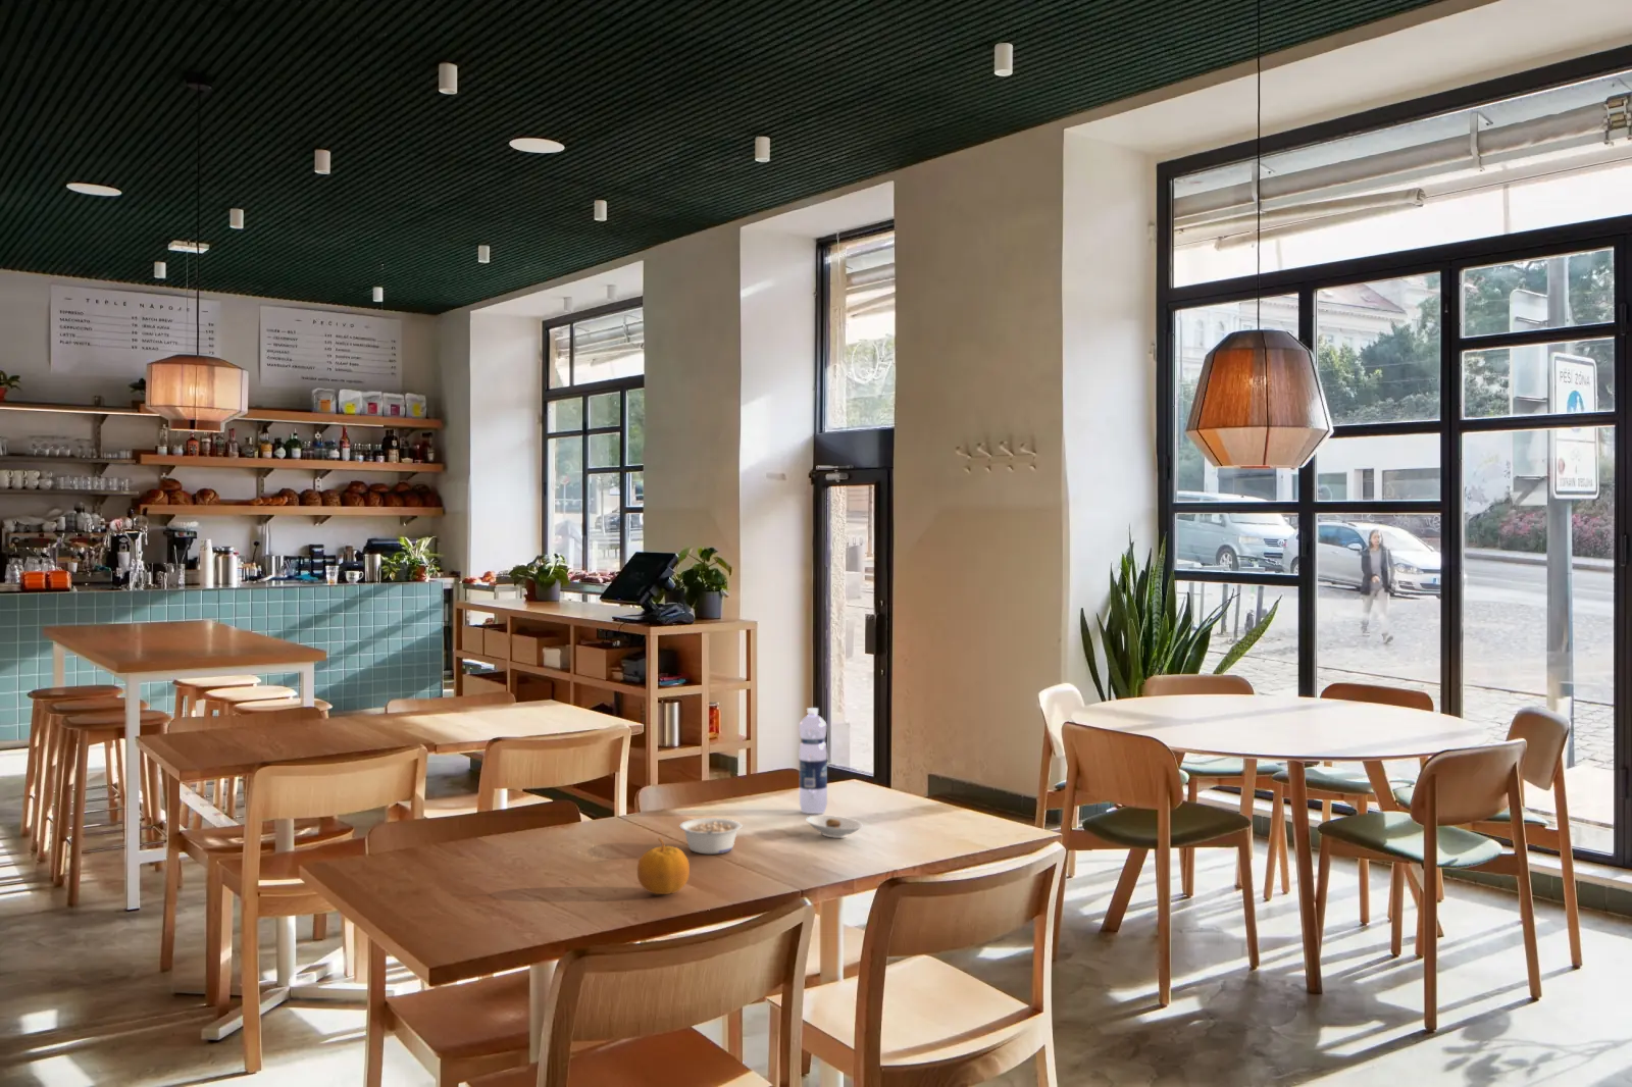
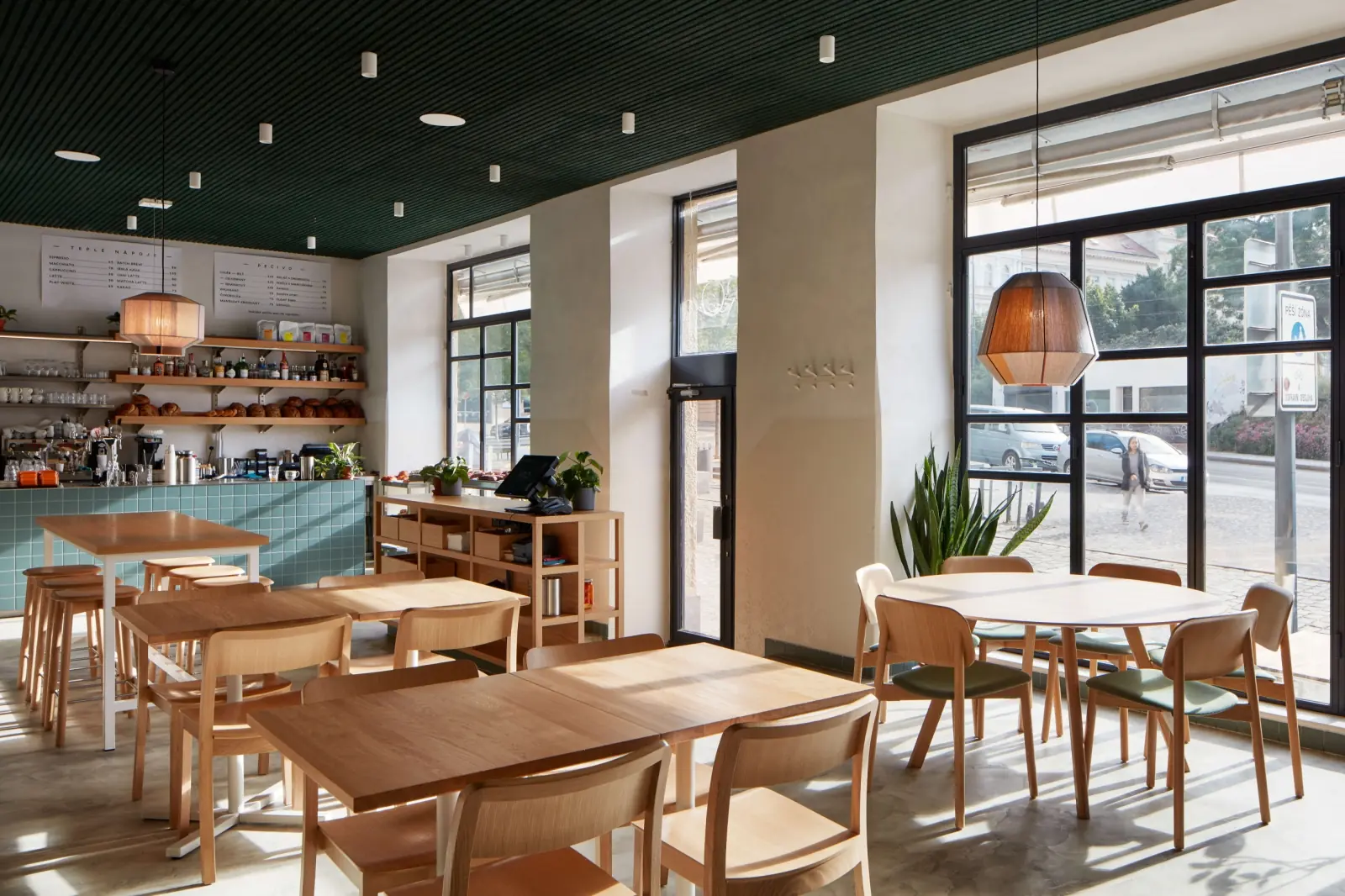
- fruit [637,836,690,895]
- saucer [804,815,863,840]
- legume [678,816,743,854]
- water bottle [797,706,829,815]
